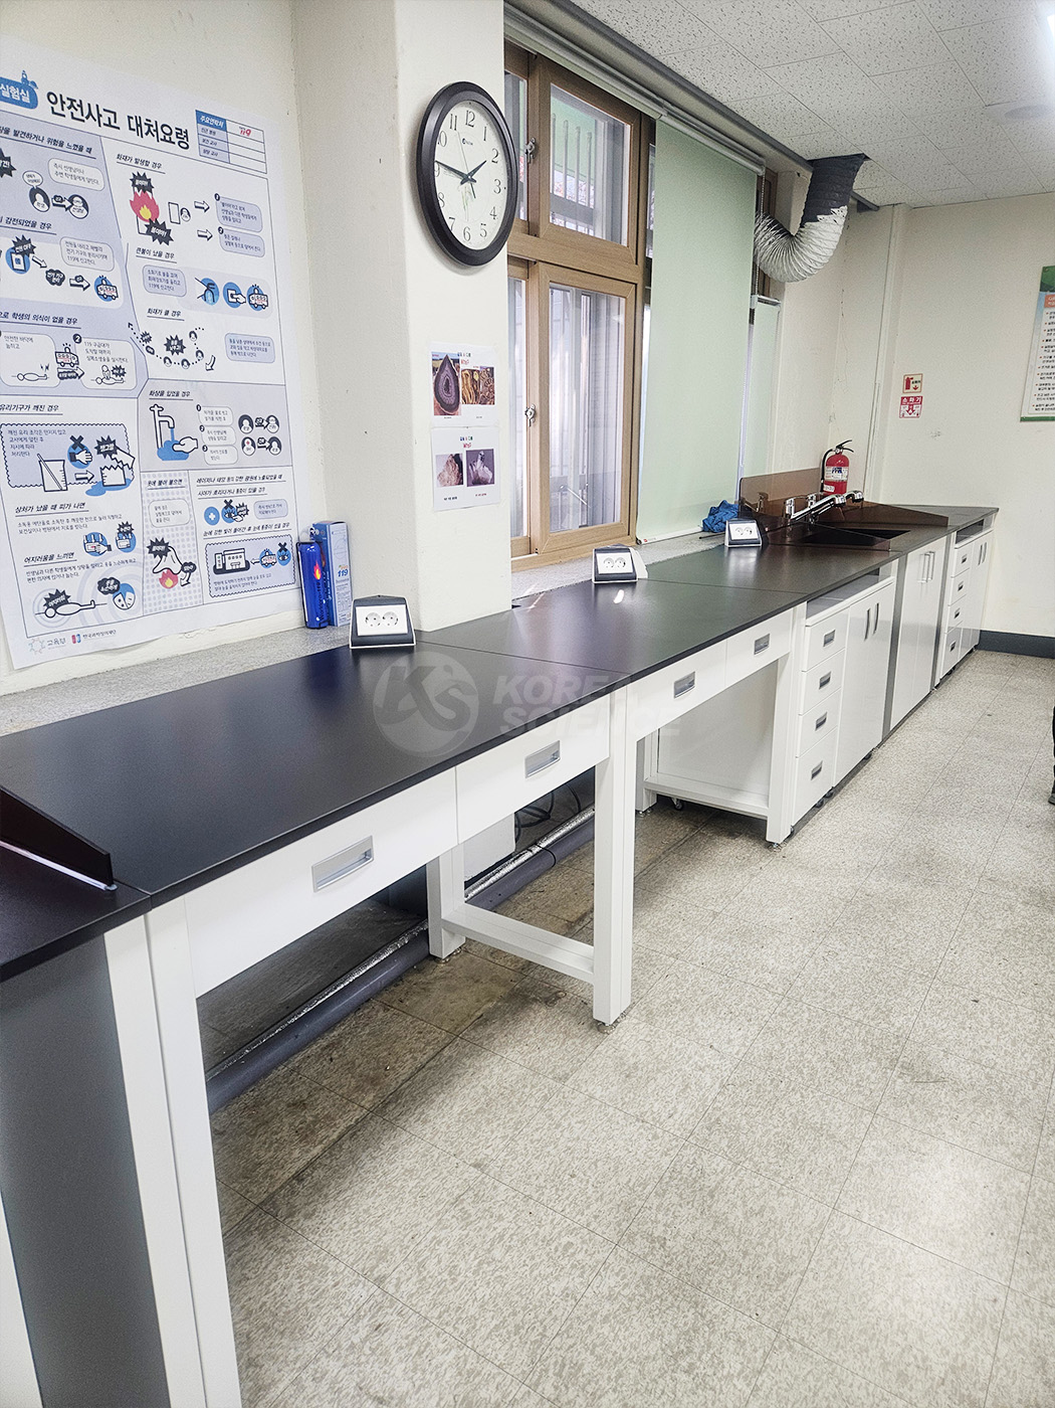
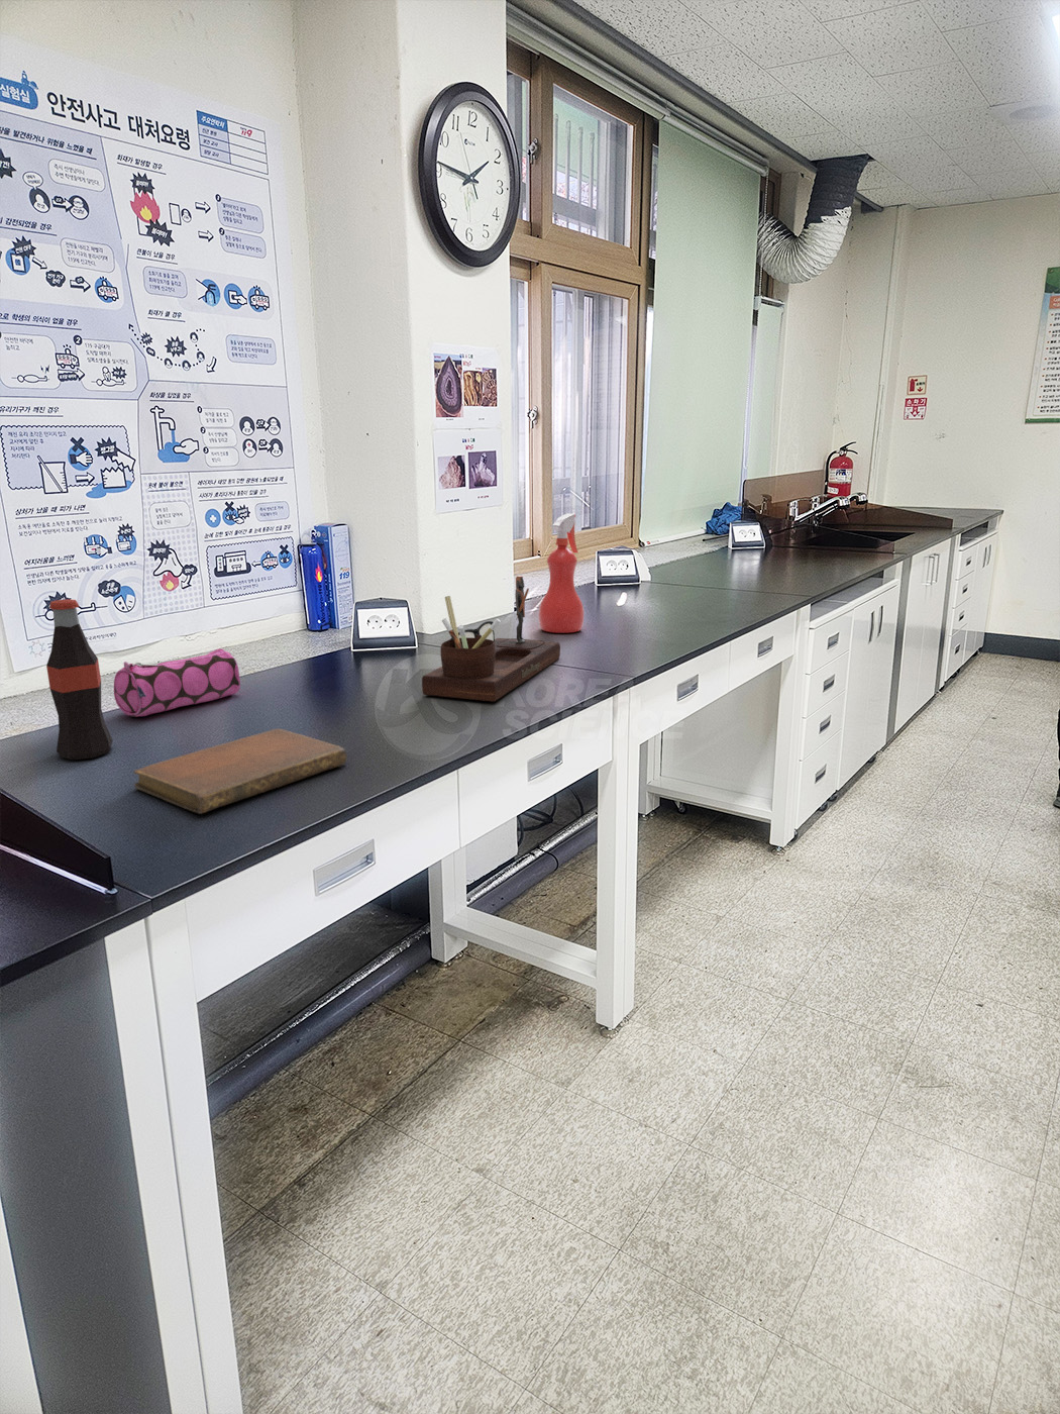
+ notebook [132,728,349,815]
+ spray bottle [538,512,585,635]
+ desk organizer [421,575,561,703]
+ bottle [46,598,114,760]
+ pencil case [114,647,242,718]
